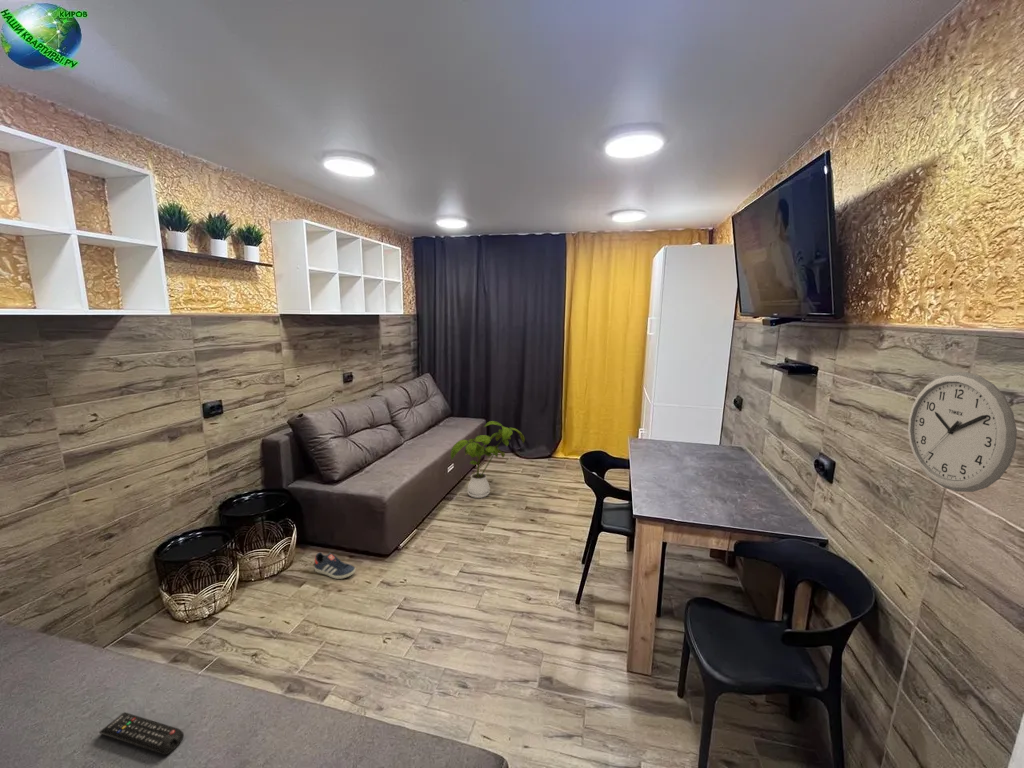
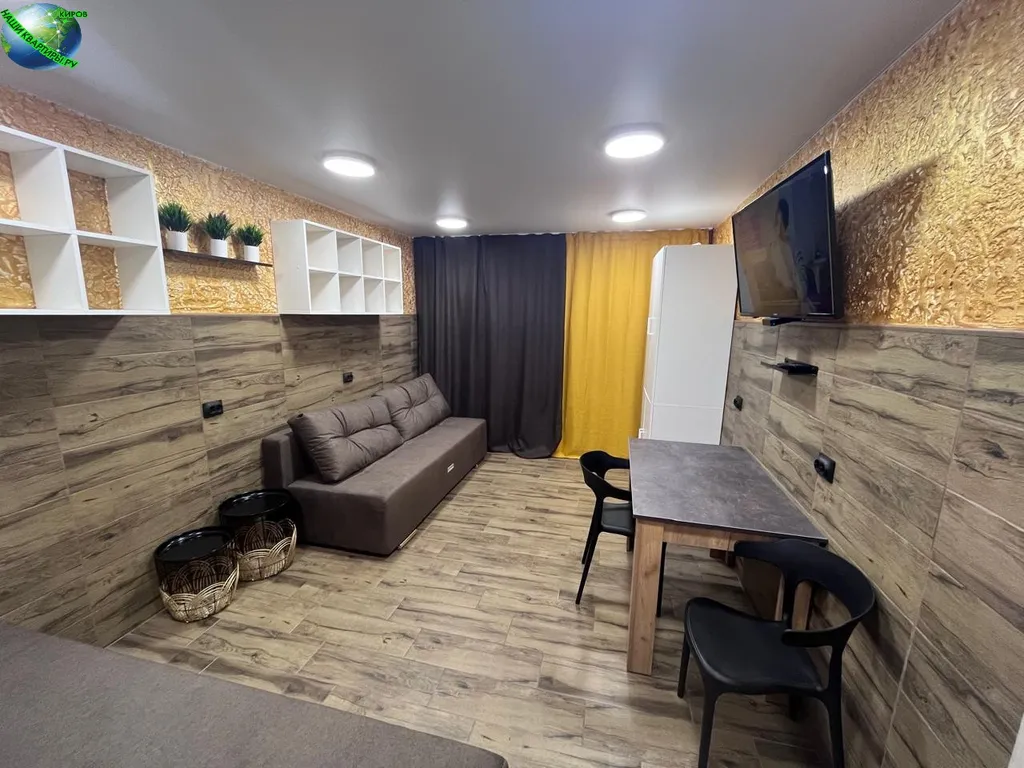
- house plant [450,420,526,499]
- remote control [98,711,185,756]
- sneaker [313,551,357,580]
- wall clock [907,371,1018,493]
